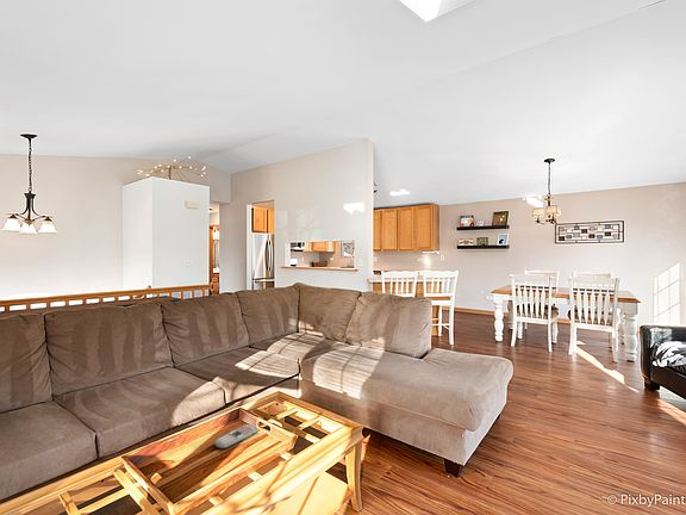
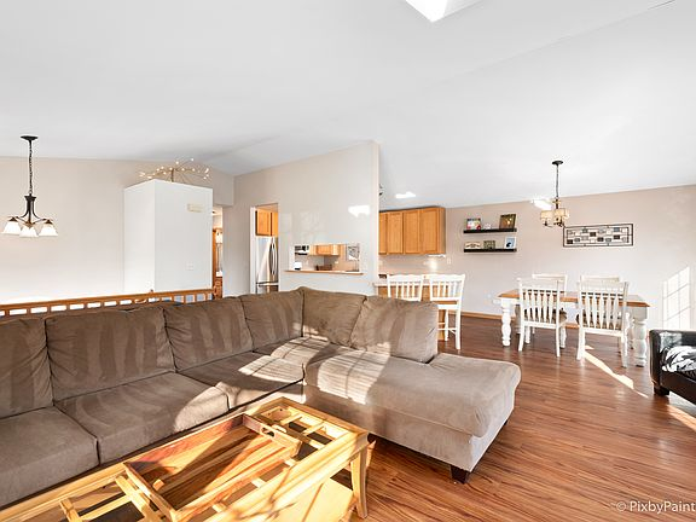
- remote control [213,423,260,449]
